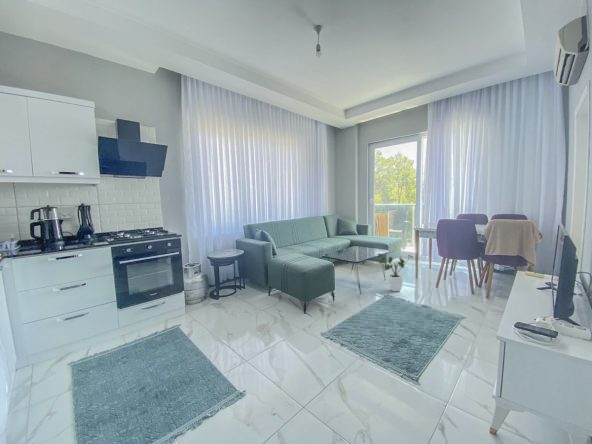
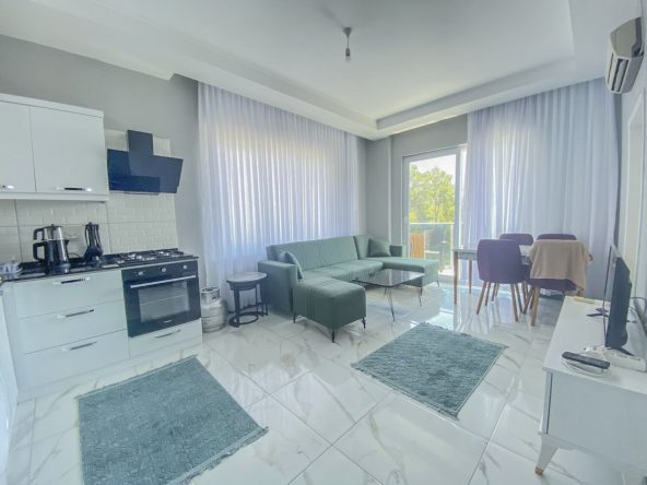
- house plant [375,252,414,292]
